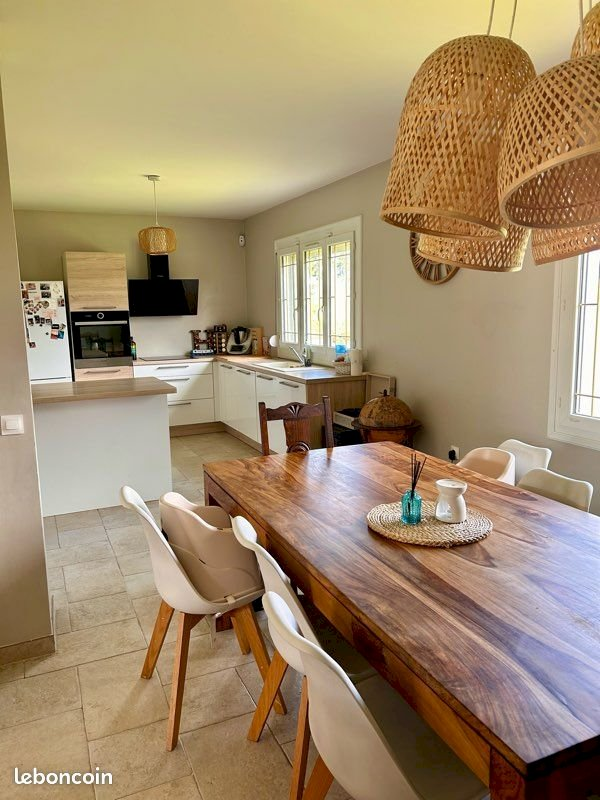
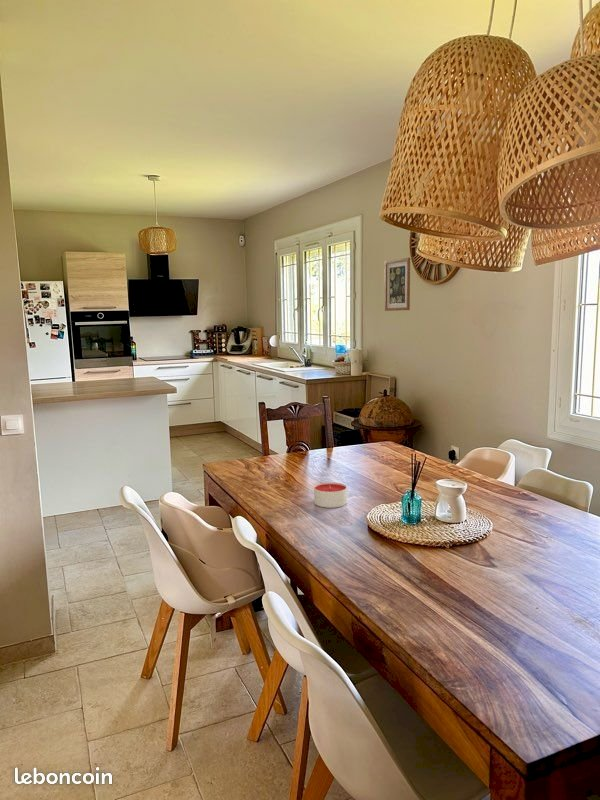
+ candle [313,481,348,509]
+ wall art [384,257,411,312]
